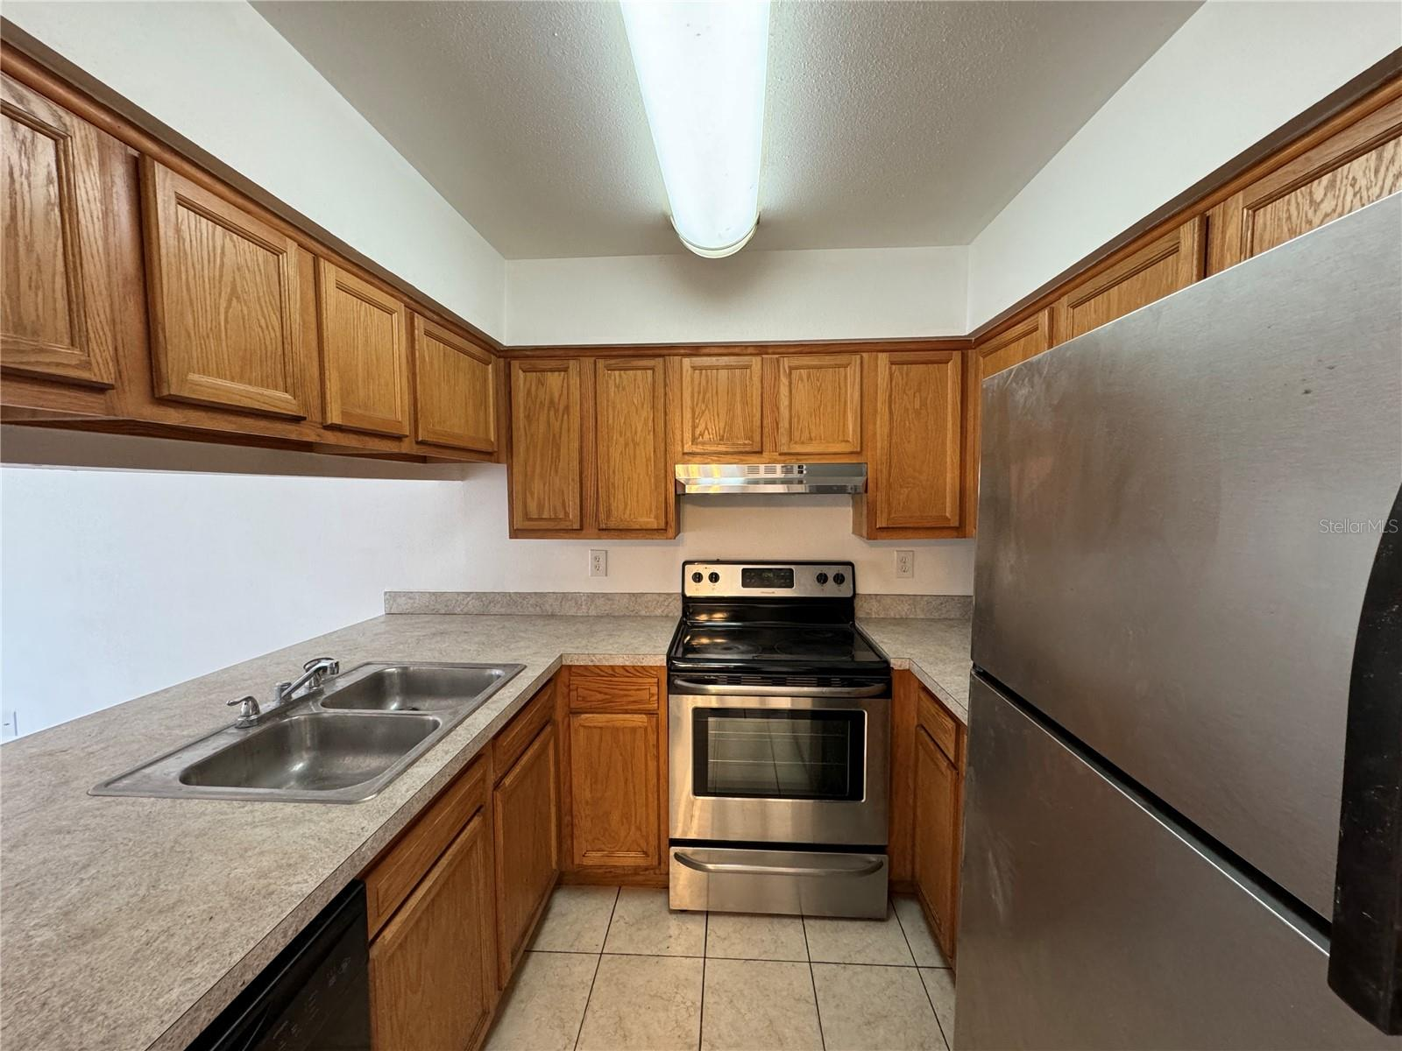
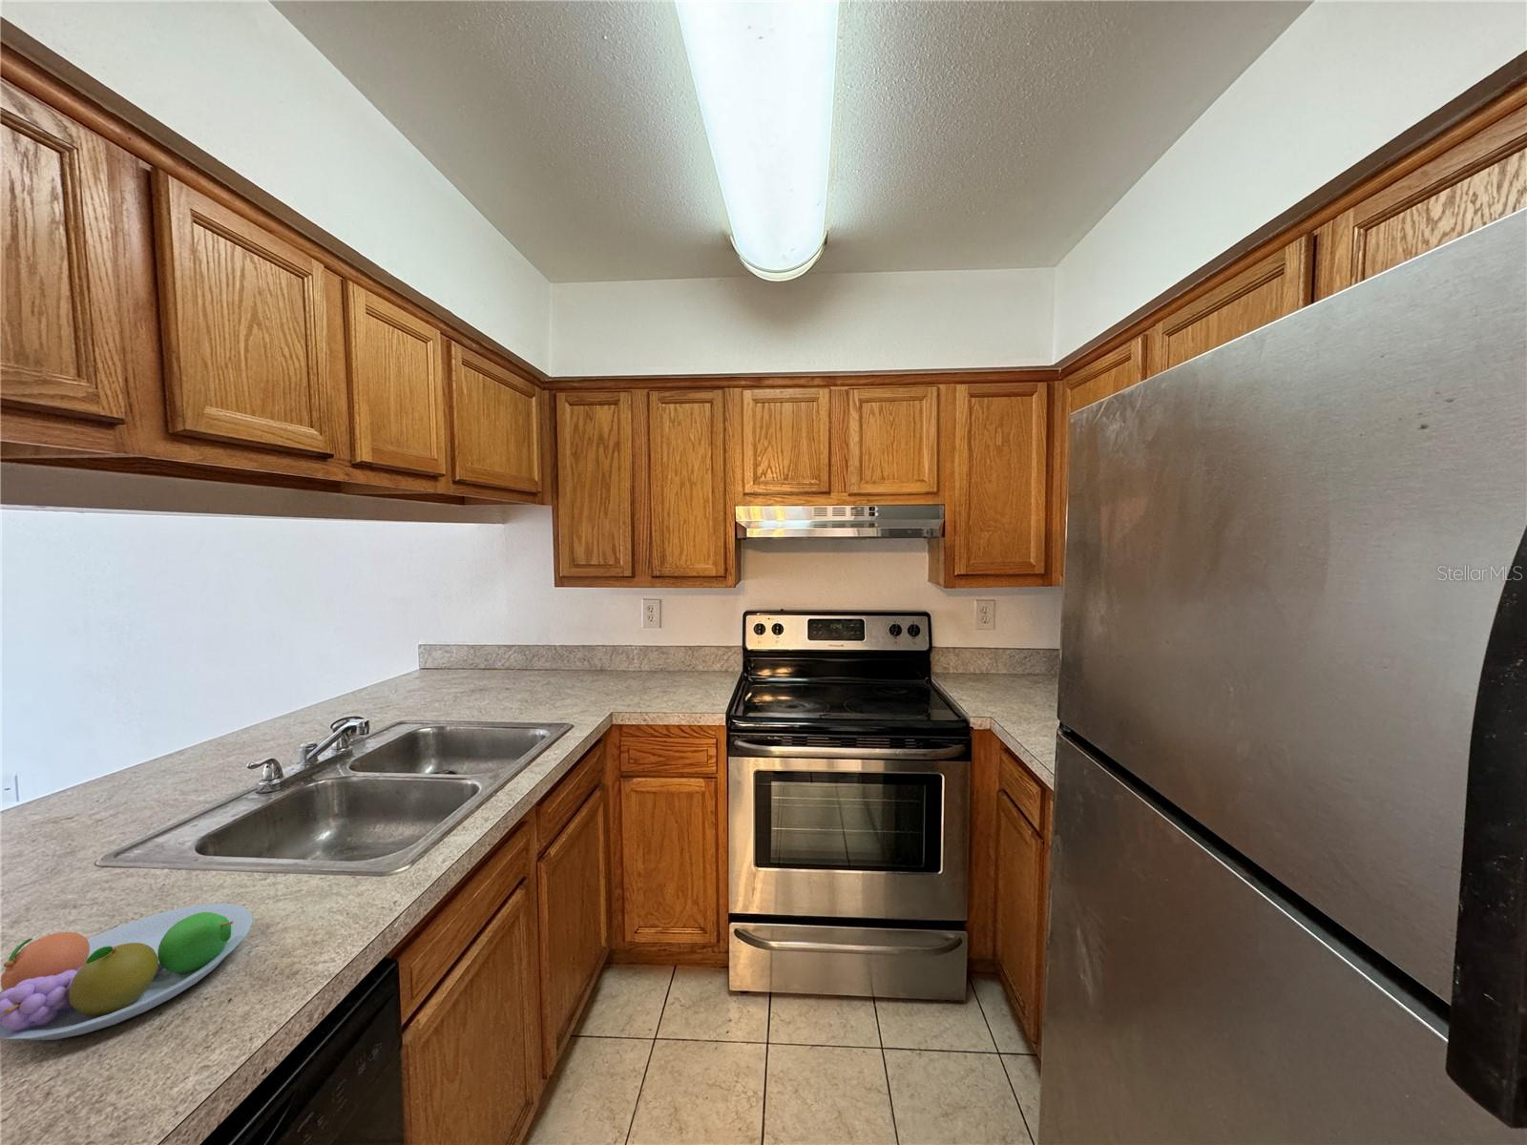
+ fruit bowl [0,902,254,1042]
